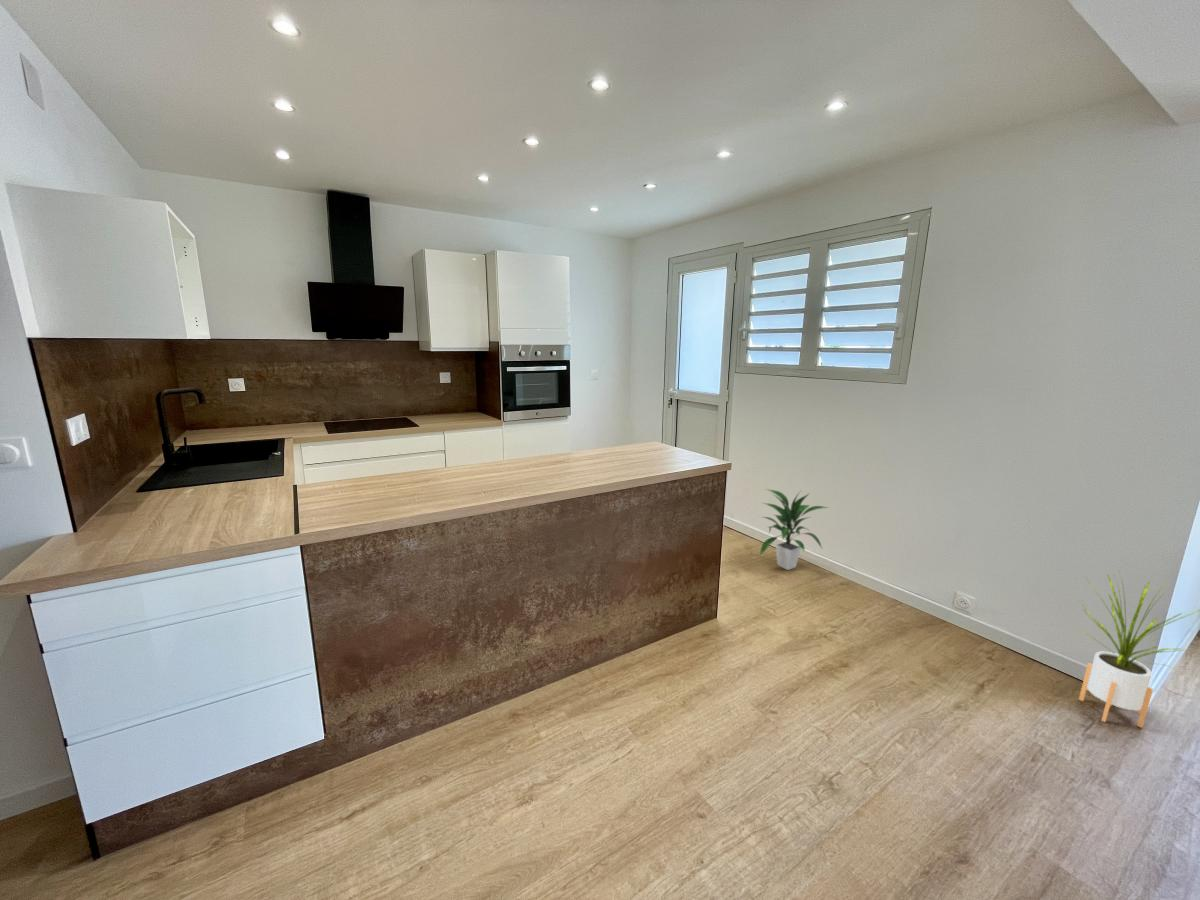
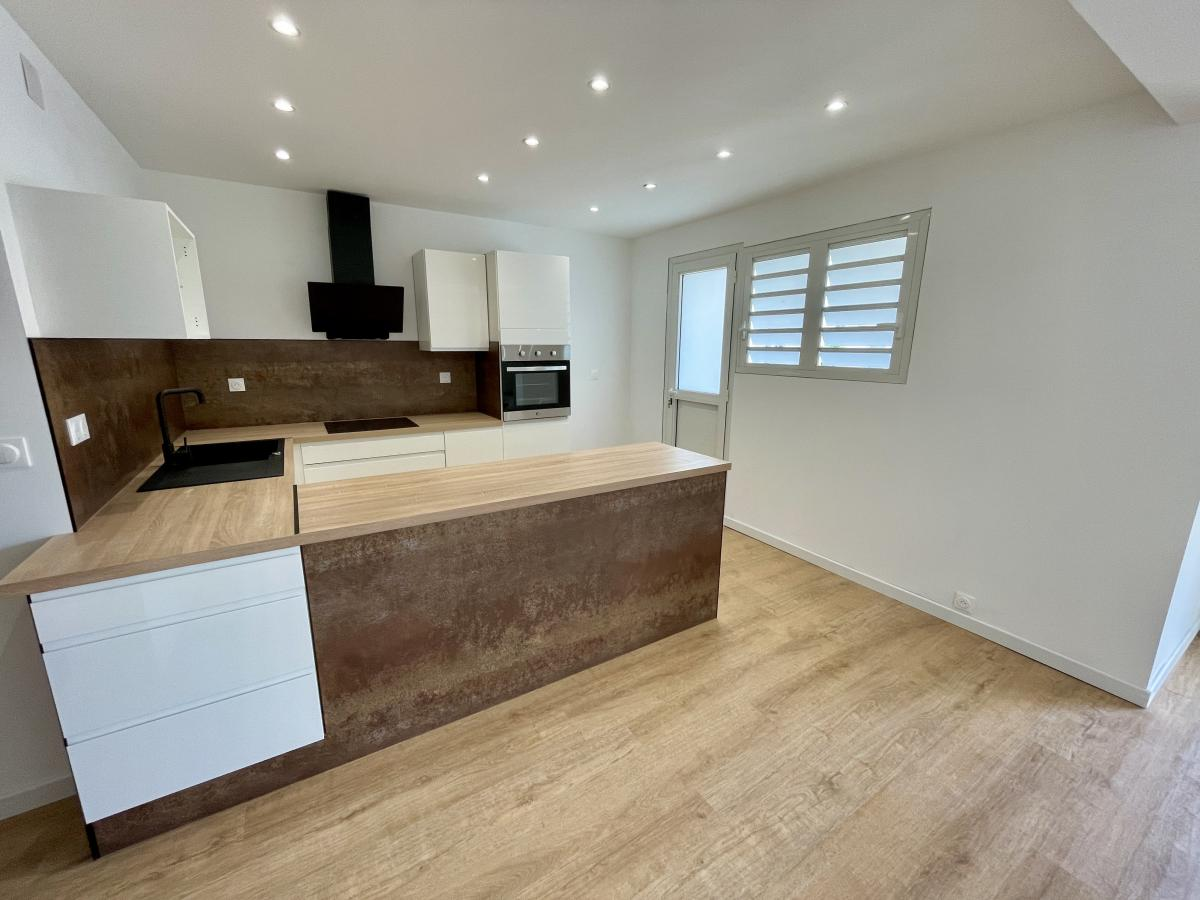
- house plant [1072,570,1200,729]
- indoor plant [759,488,830,571]
